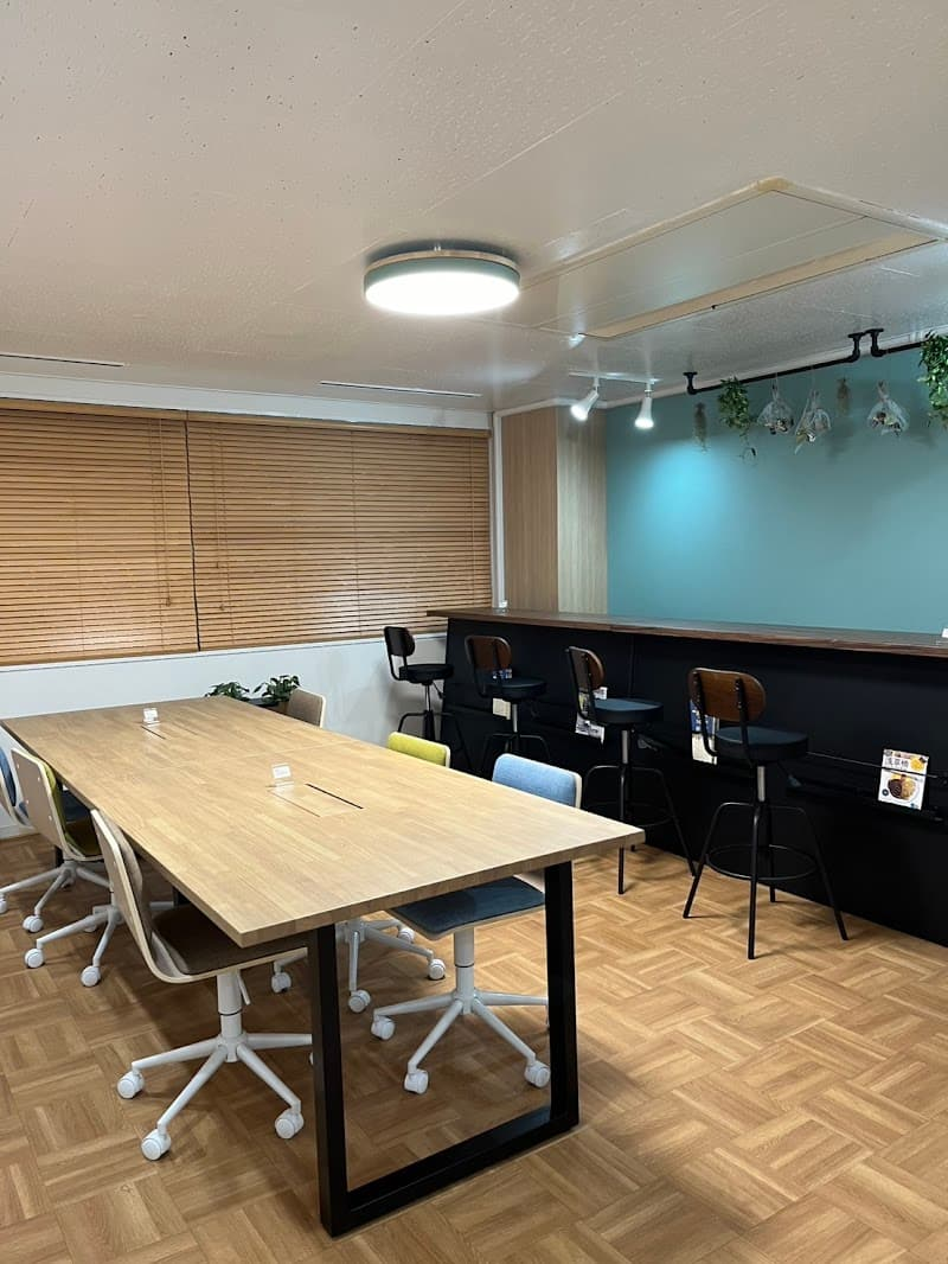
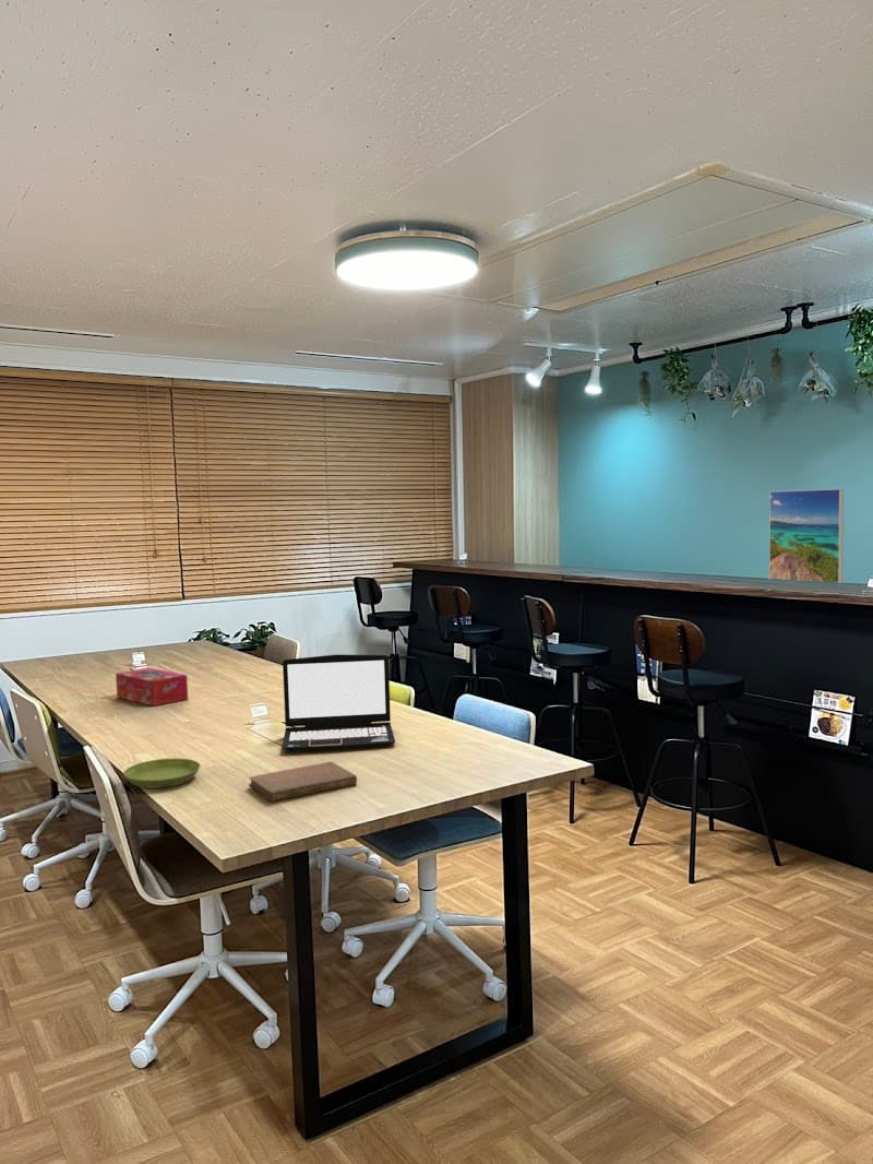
+ saucer [122,758,202,789]
+ tissue box [115,667,189,708]
+ laptop [280,653,396,752]
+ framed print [768,488,845,584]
+ notebook [248,761,358,803]
